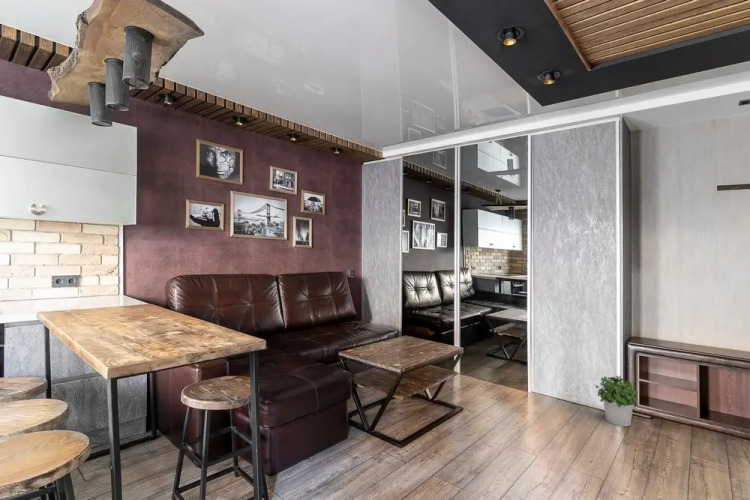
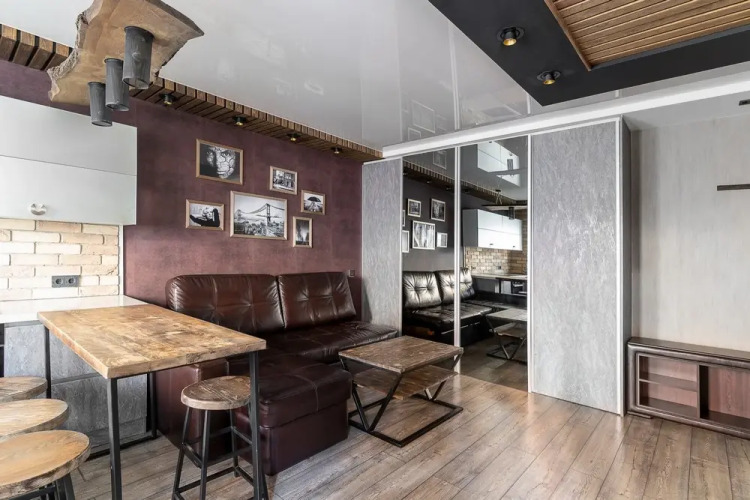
- potted plant [595,375,639,427]
